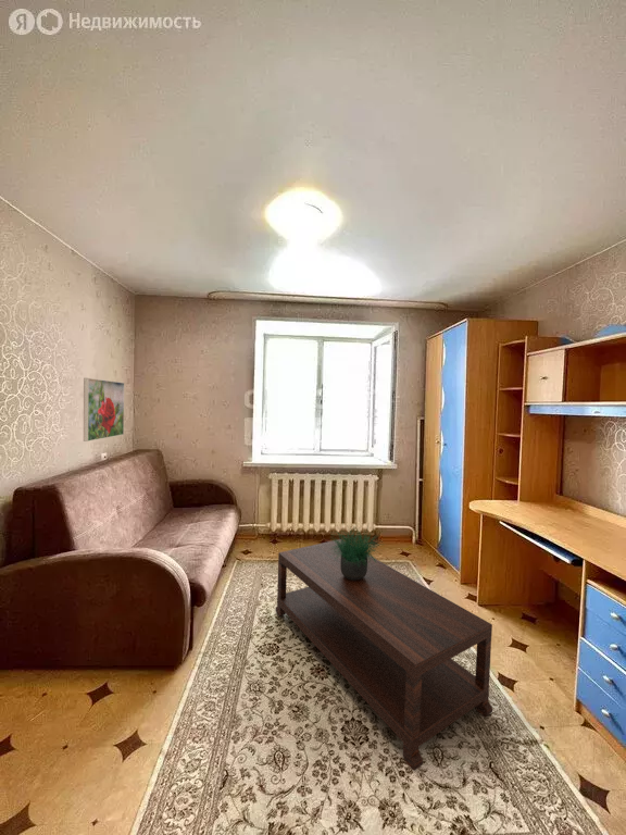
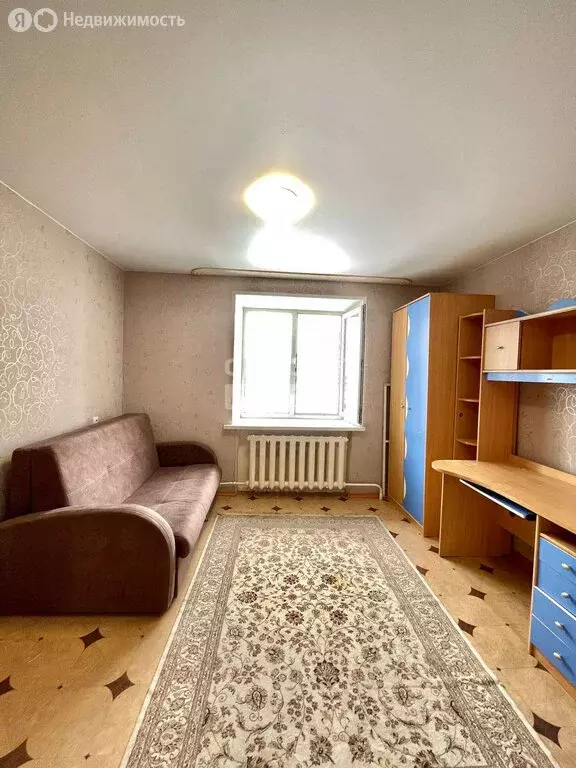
- potted plant [328,516,386,581]
- coffee table [275,538,493,772]
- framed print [83,377,125,443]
